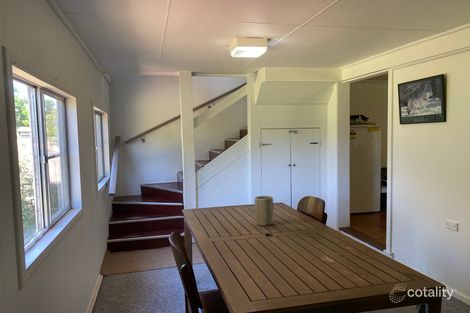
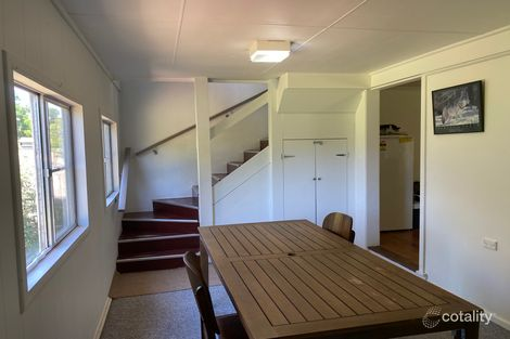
- plant pot [254,195,274,227]
